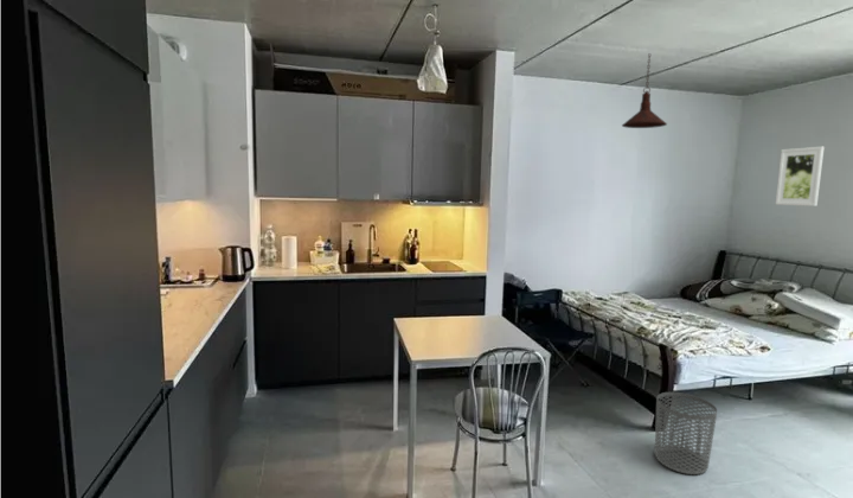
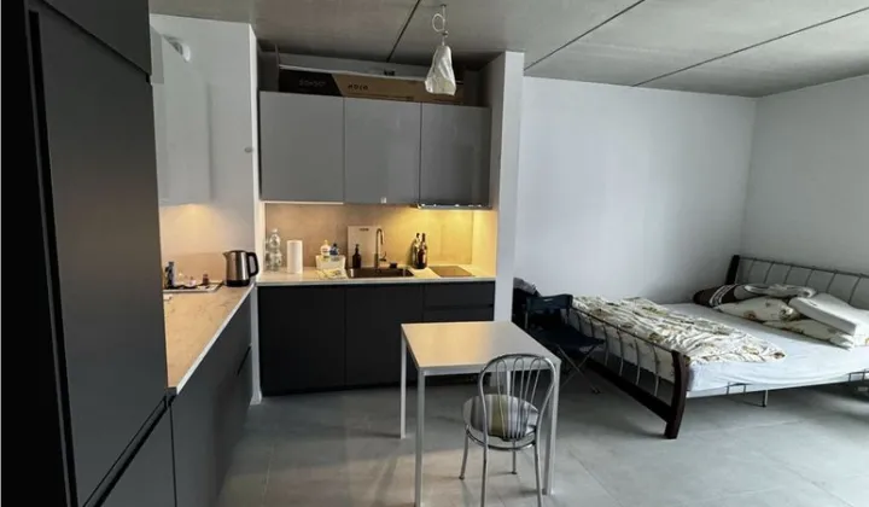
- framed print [775,146,826,208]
- pendant light [621,52,668,129]
- waste bin [654,391,718,475]
